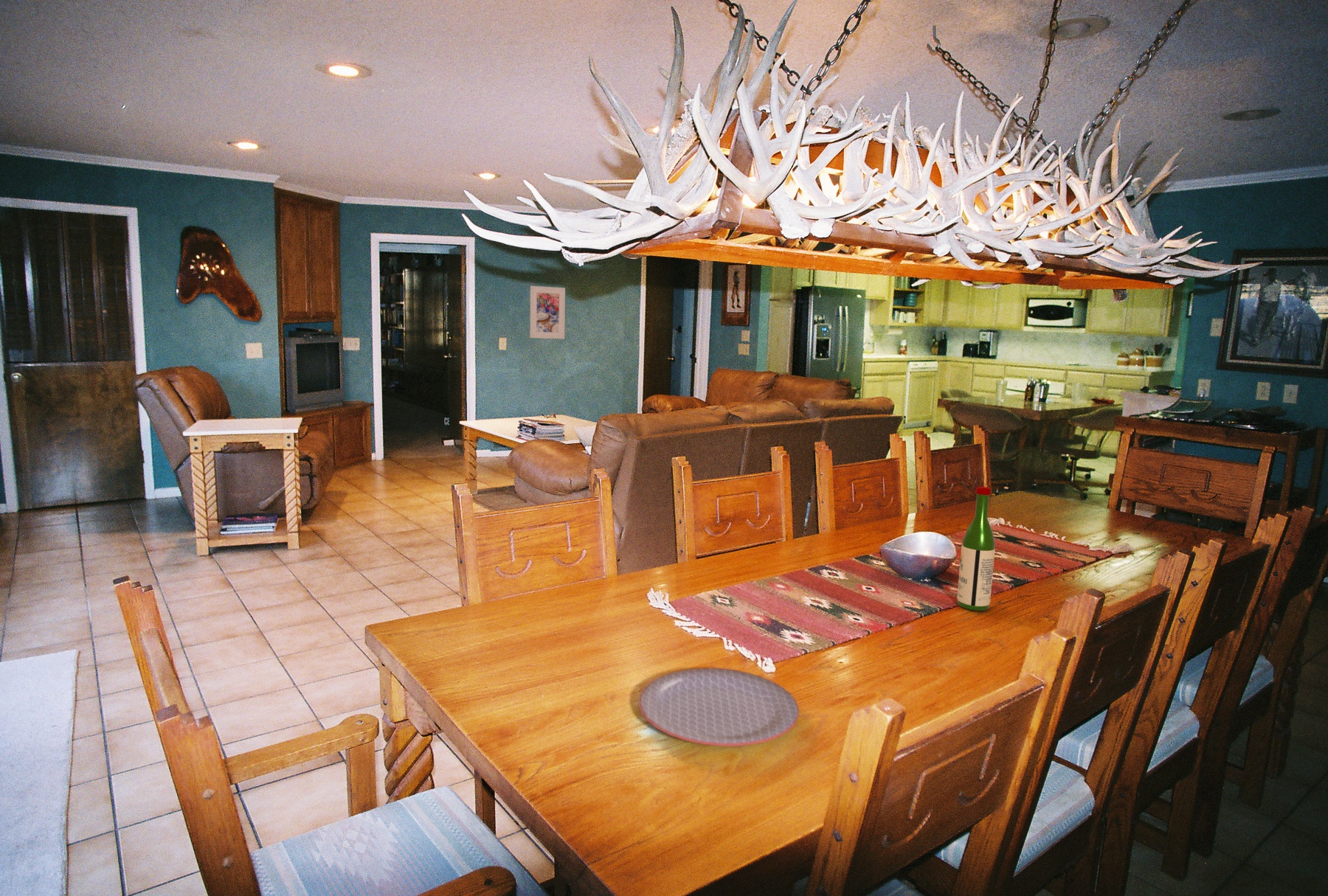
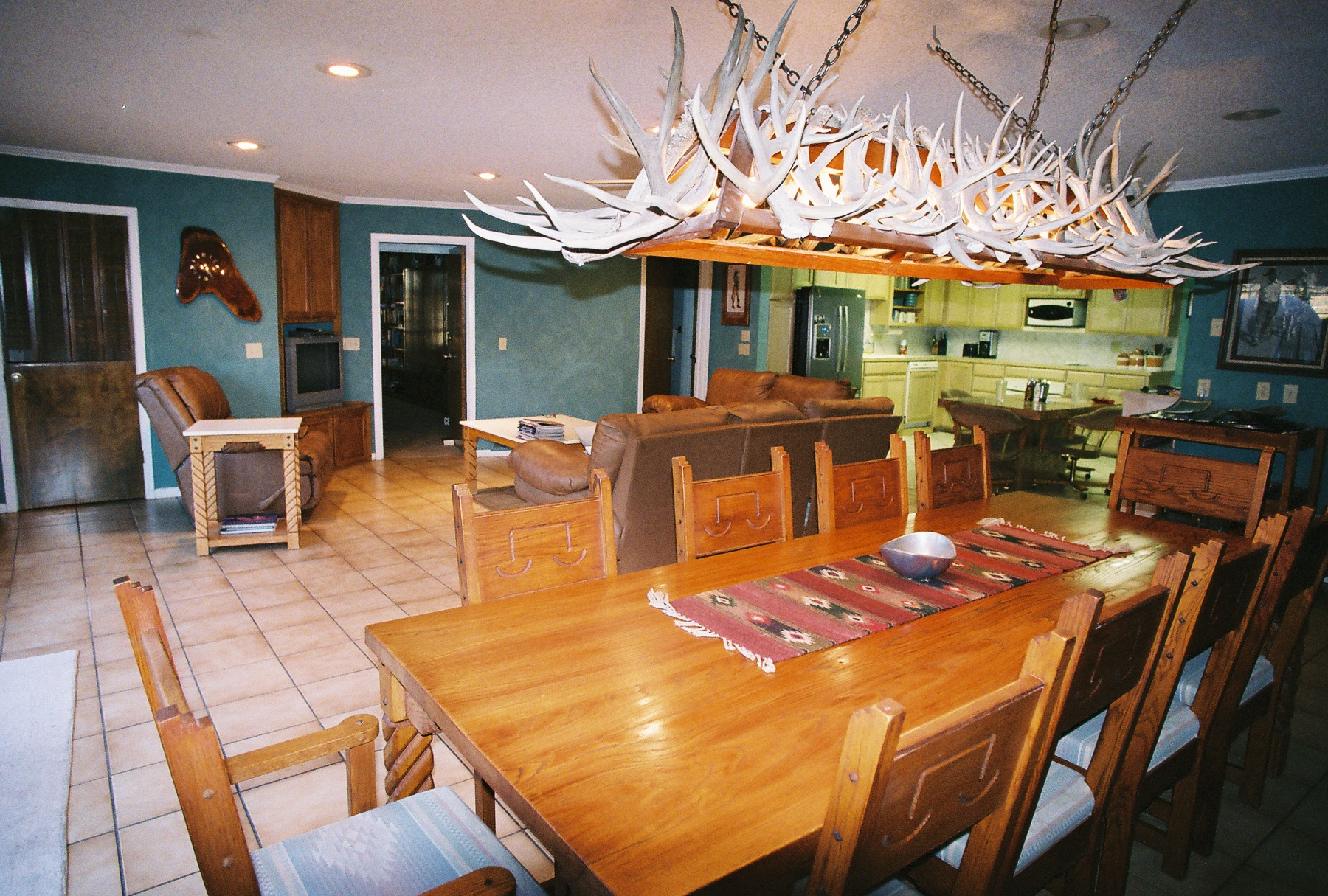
- wine bottle [956,486,996,611]
- plate [637,667,800,747]
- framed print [529,285,566,340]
